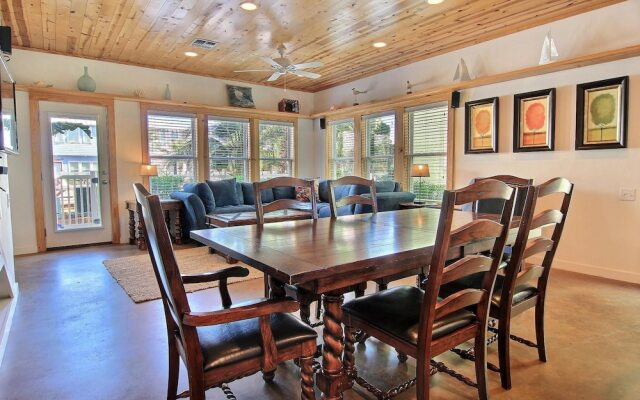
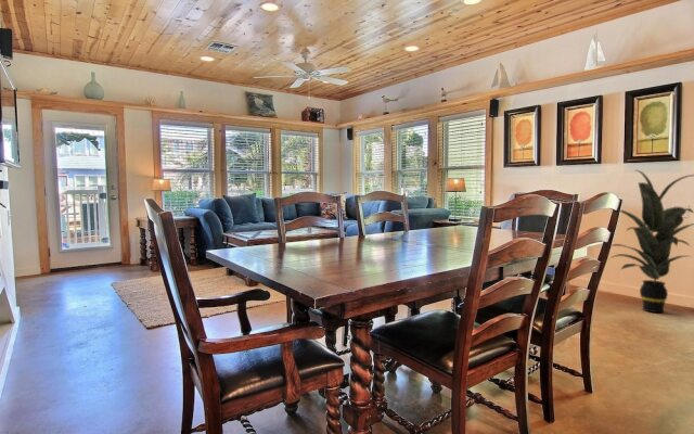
+ indoor plant [608,169,694,314]
